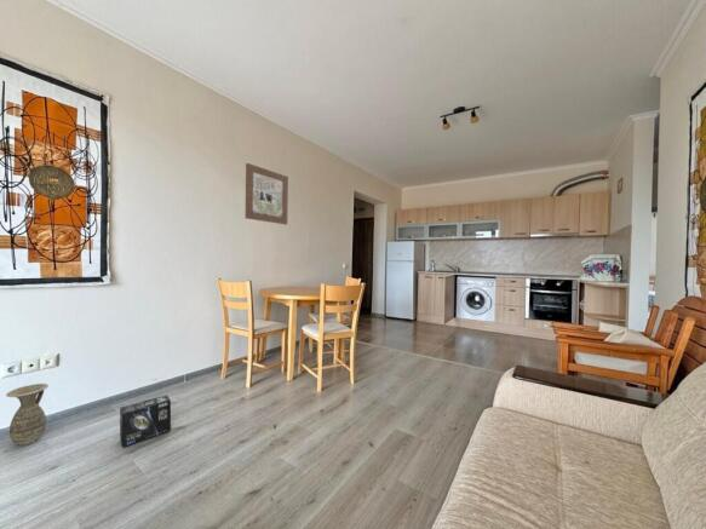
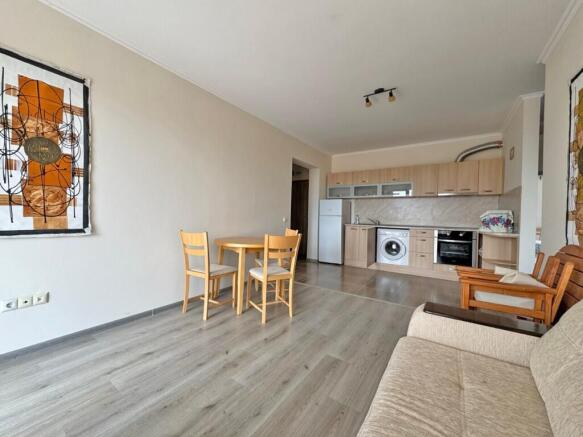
- wall art [245,162,289,225]
- box [119,393,172,448]
- ceramic jug [5,383,50,447]
